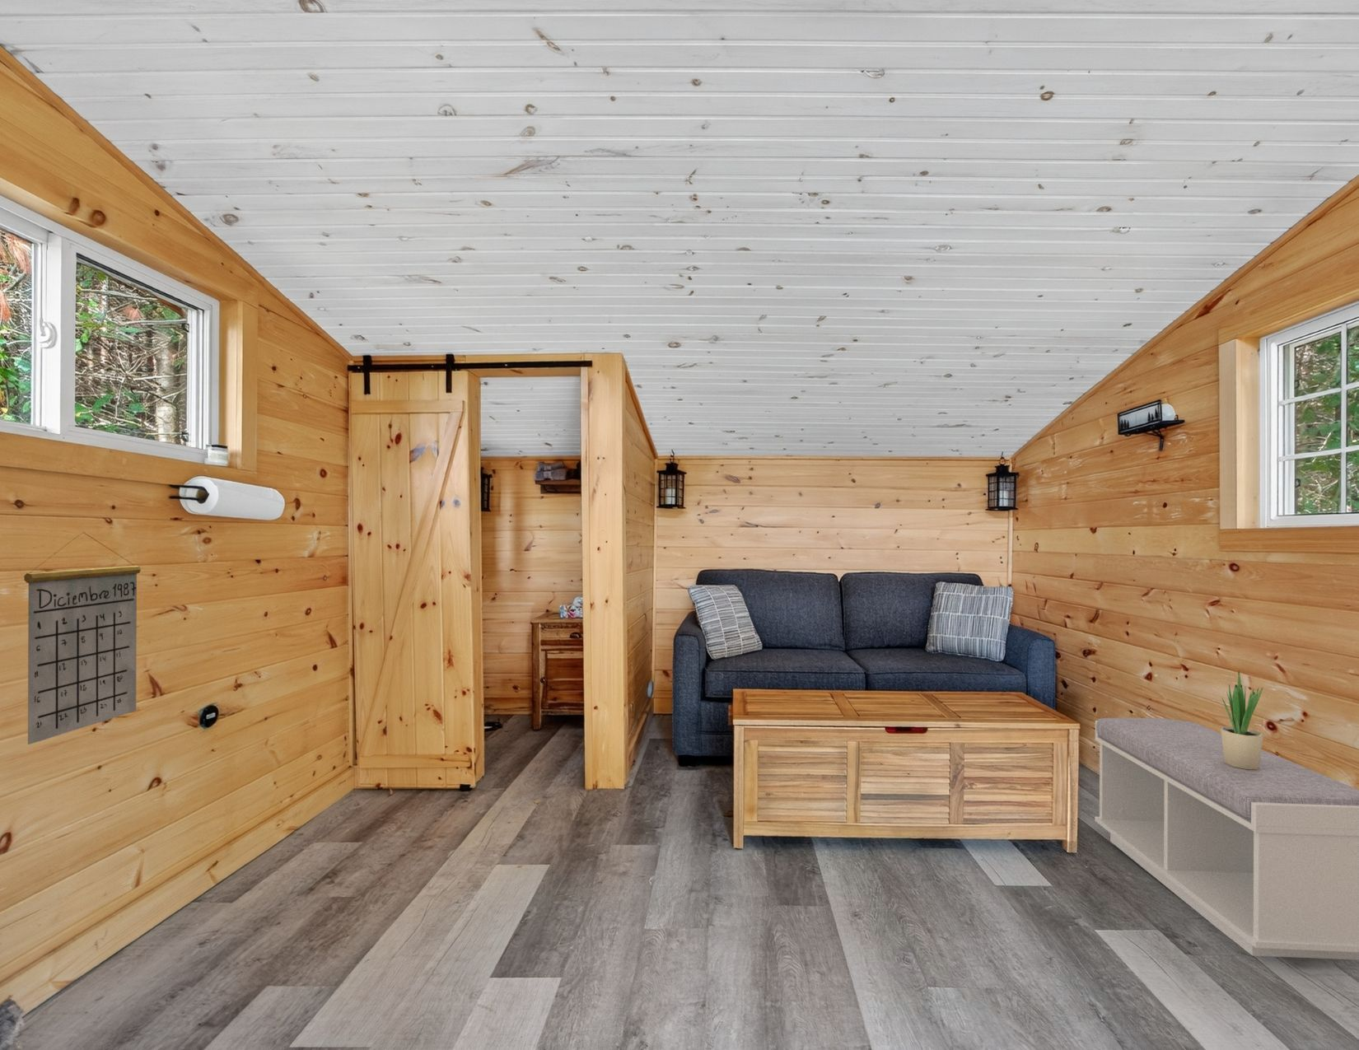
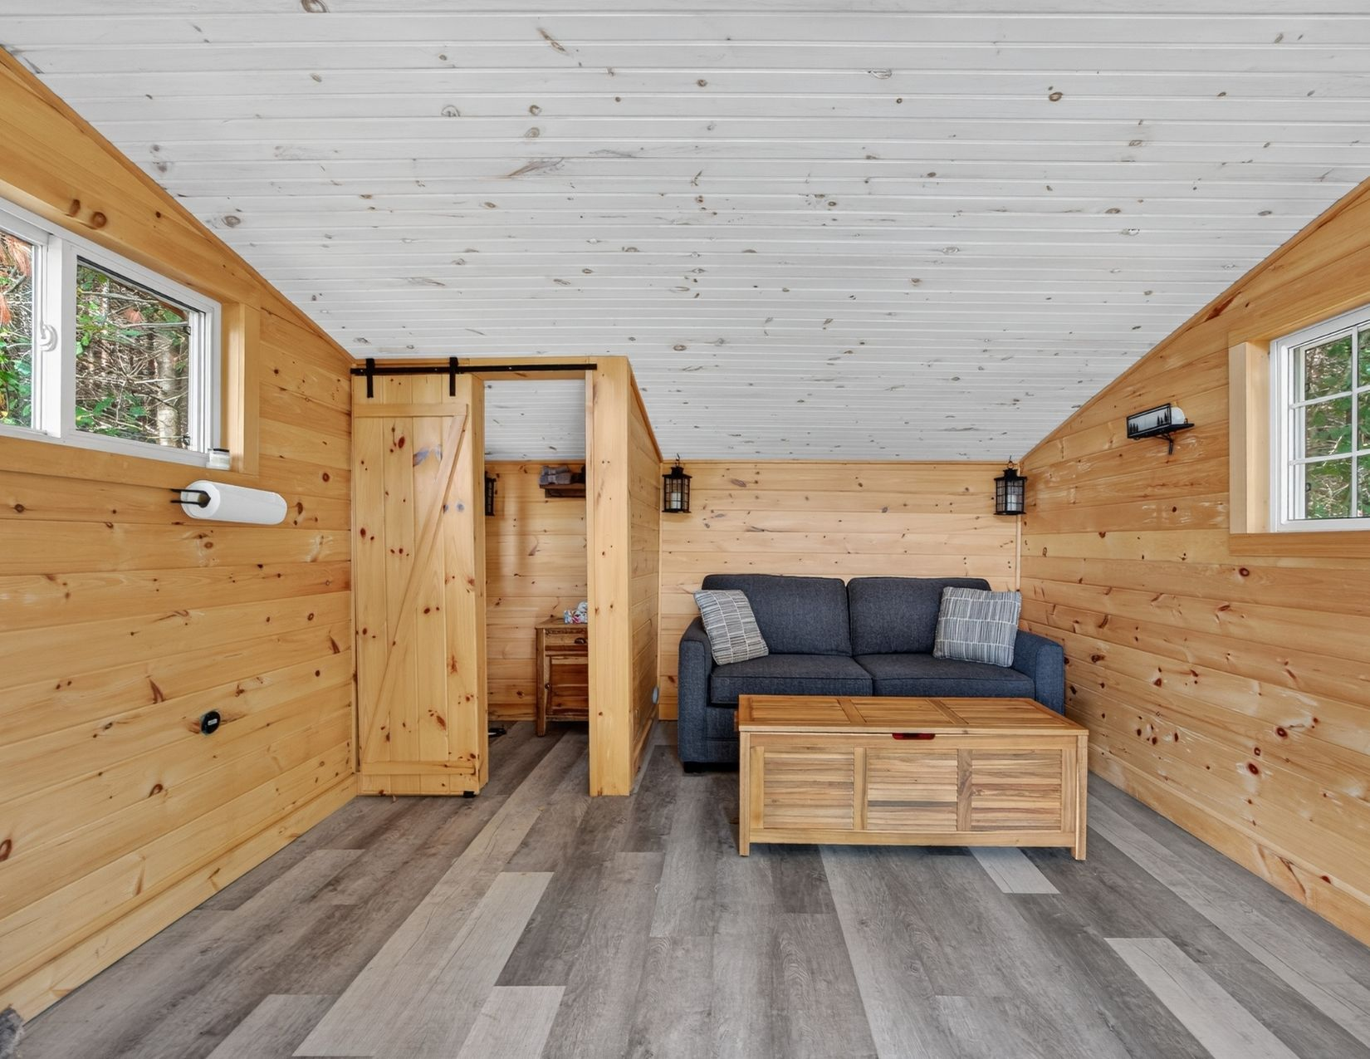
- bench [1094,717,1359,961]
- potted plant [1220,671,1264,769]
- calendar [23,532,141,746]
